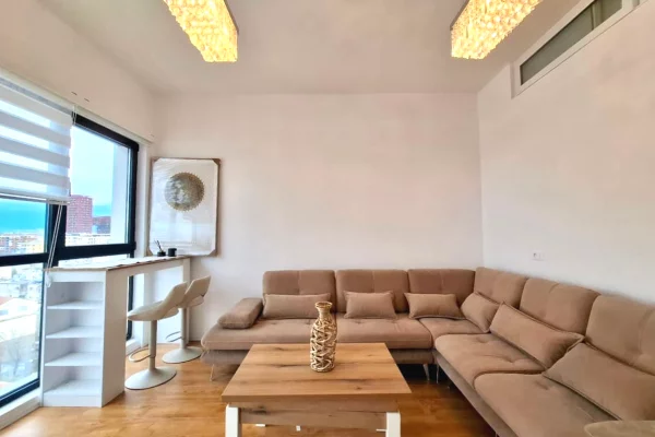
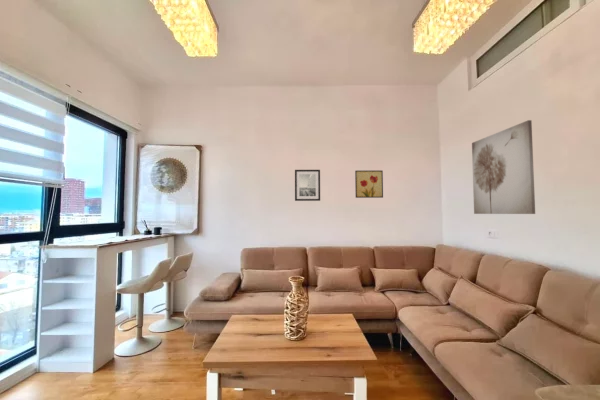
+ wall art [294,169,321,202]
+ wall art [471,119,536,215]
+ wall art [354,169,384,199]
